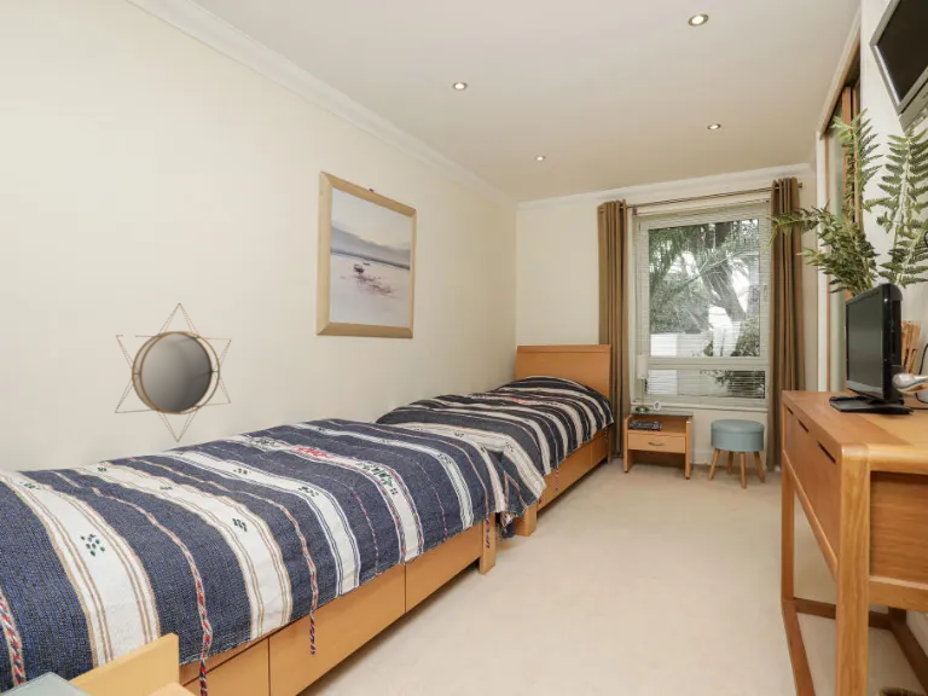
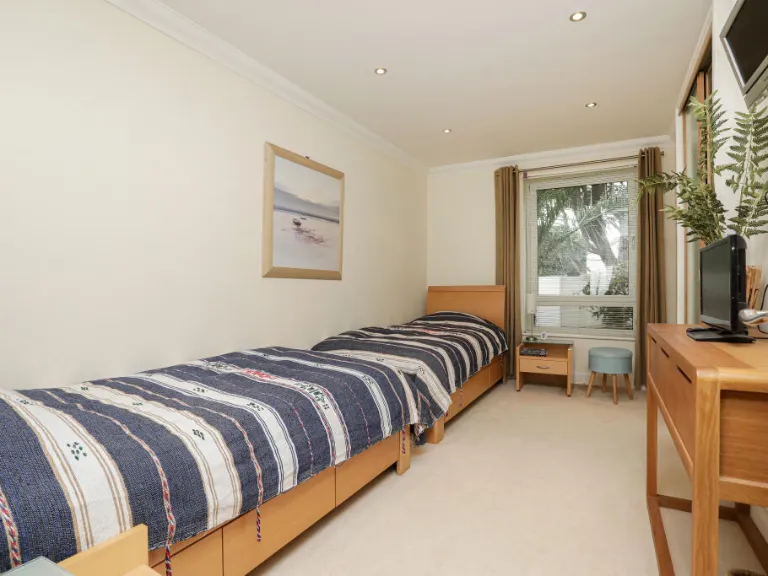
- home mirror [114,303,233,443]
